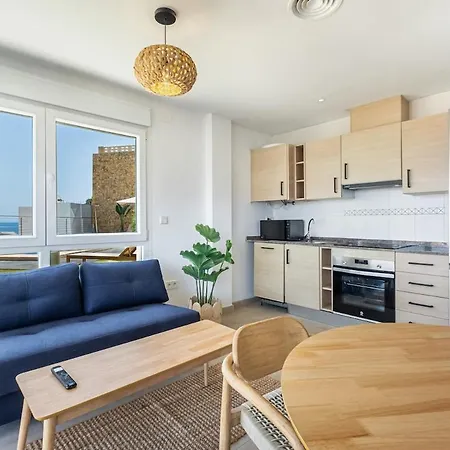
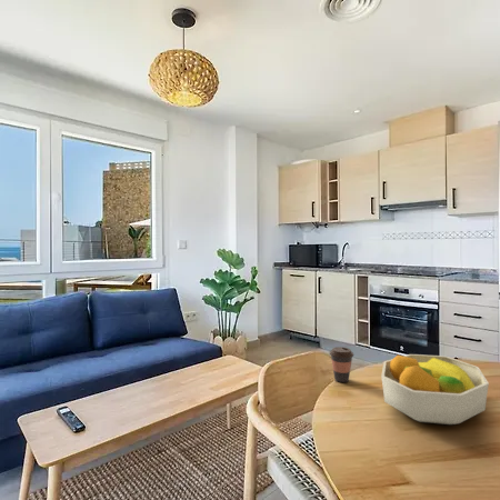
+ coffee cup [329,346,354,383]
+ fruit bowl [380,353,490,426]
